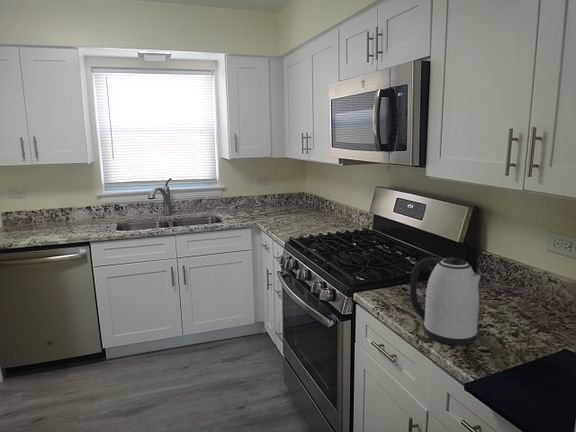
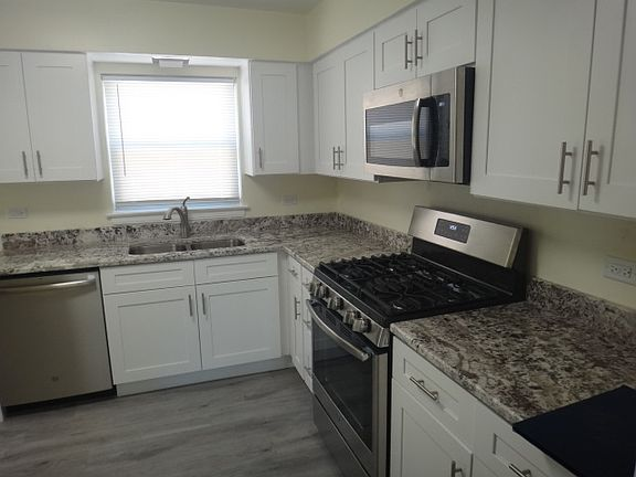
- kettle [409,256,481,346]
